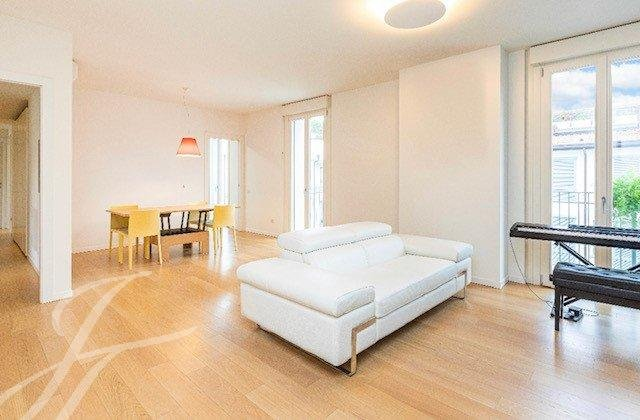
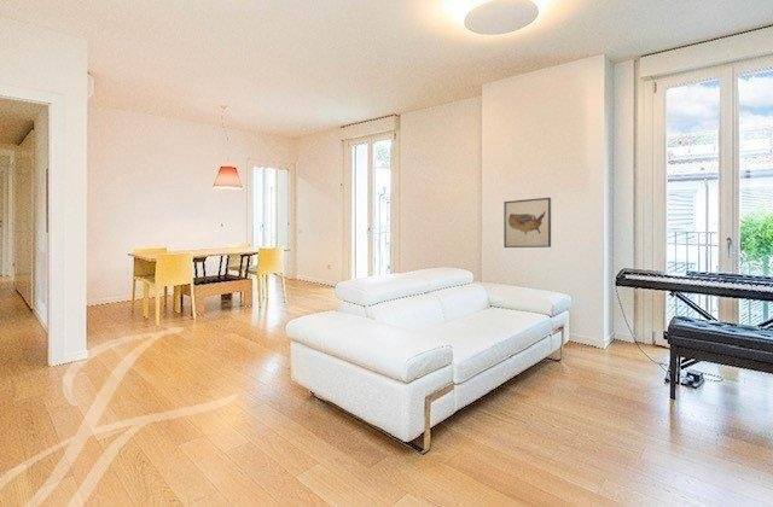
+ wall art [502,197,552,249]
